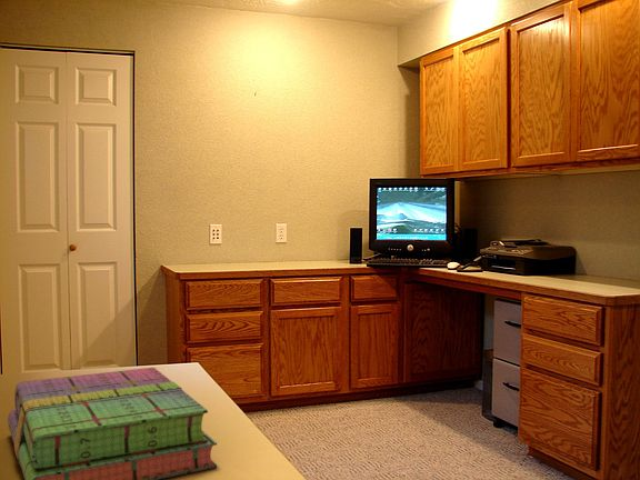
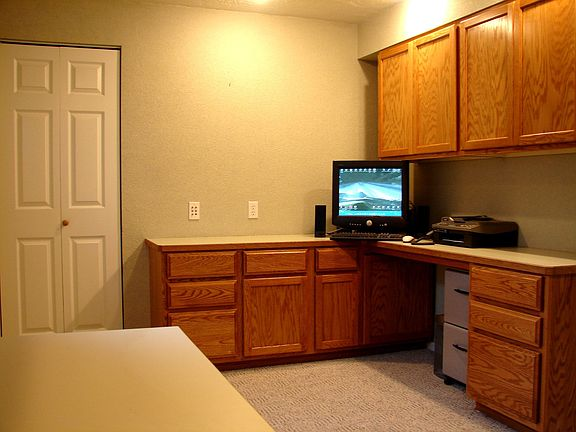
- books [7,367,218,480]
